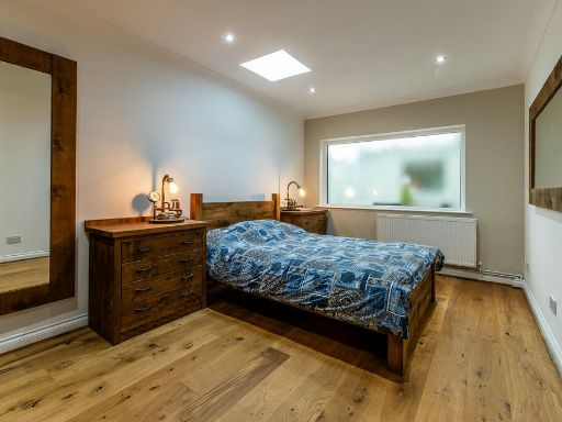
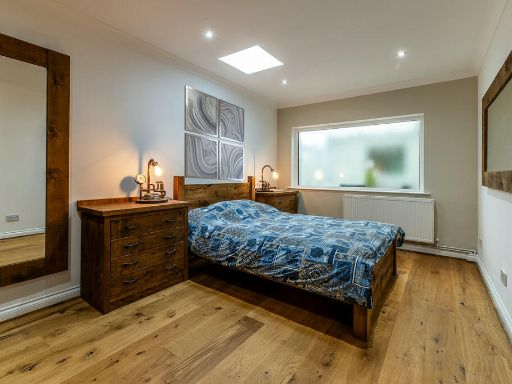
+ wall art [183,84,245,182]
